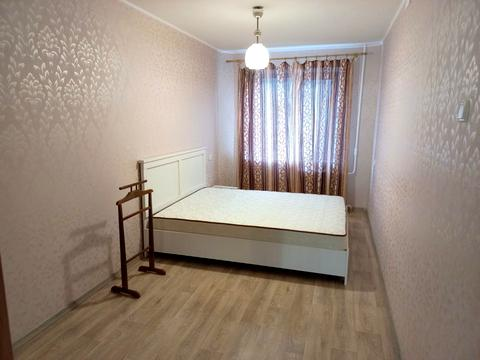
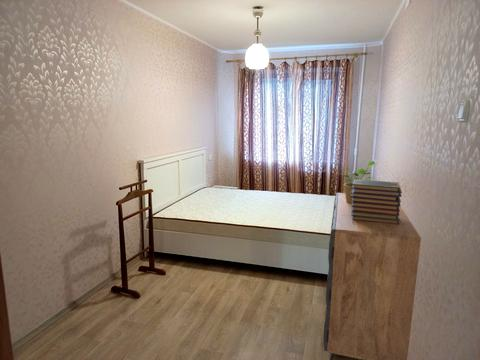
+ book stack [351,179,403,225]
+ dresser [322,192,422,360]
+ potted plant [340,160,377,203]
